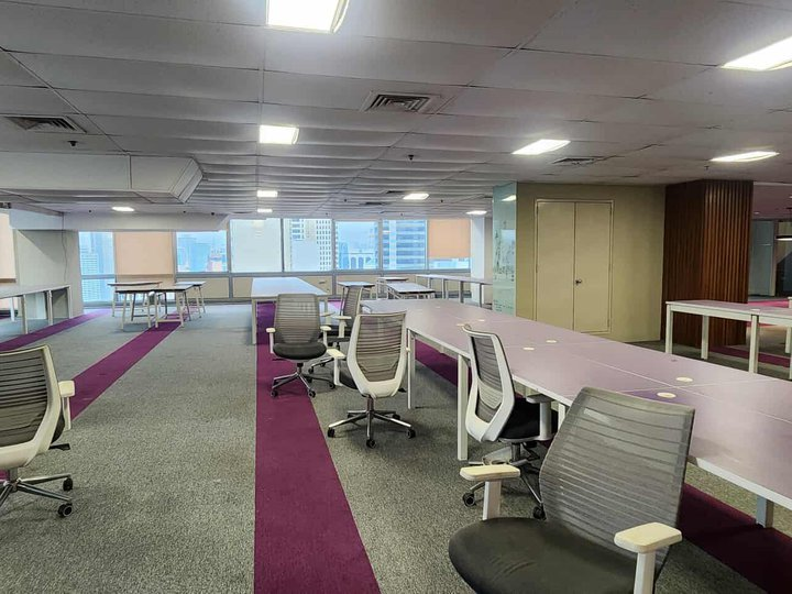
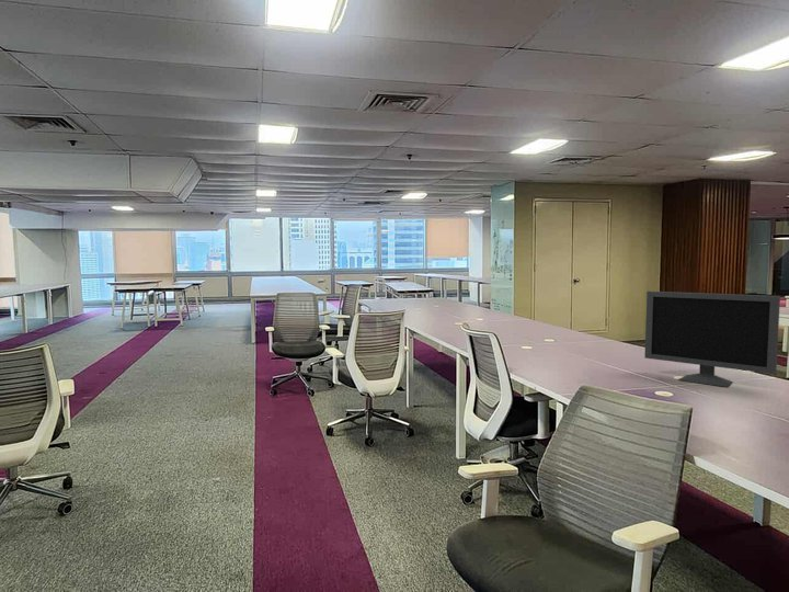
+ monitor [643,291,781,388]
